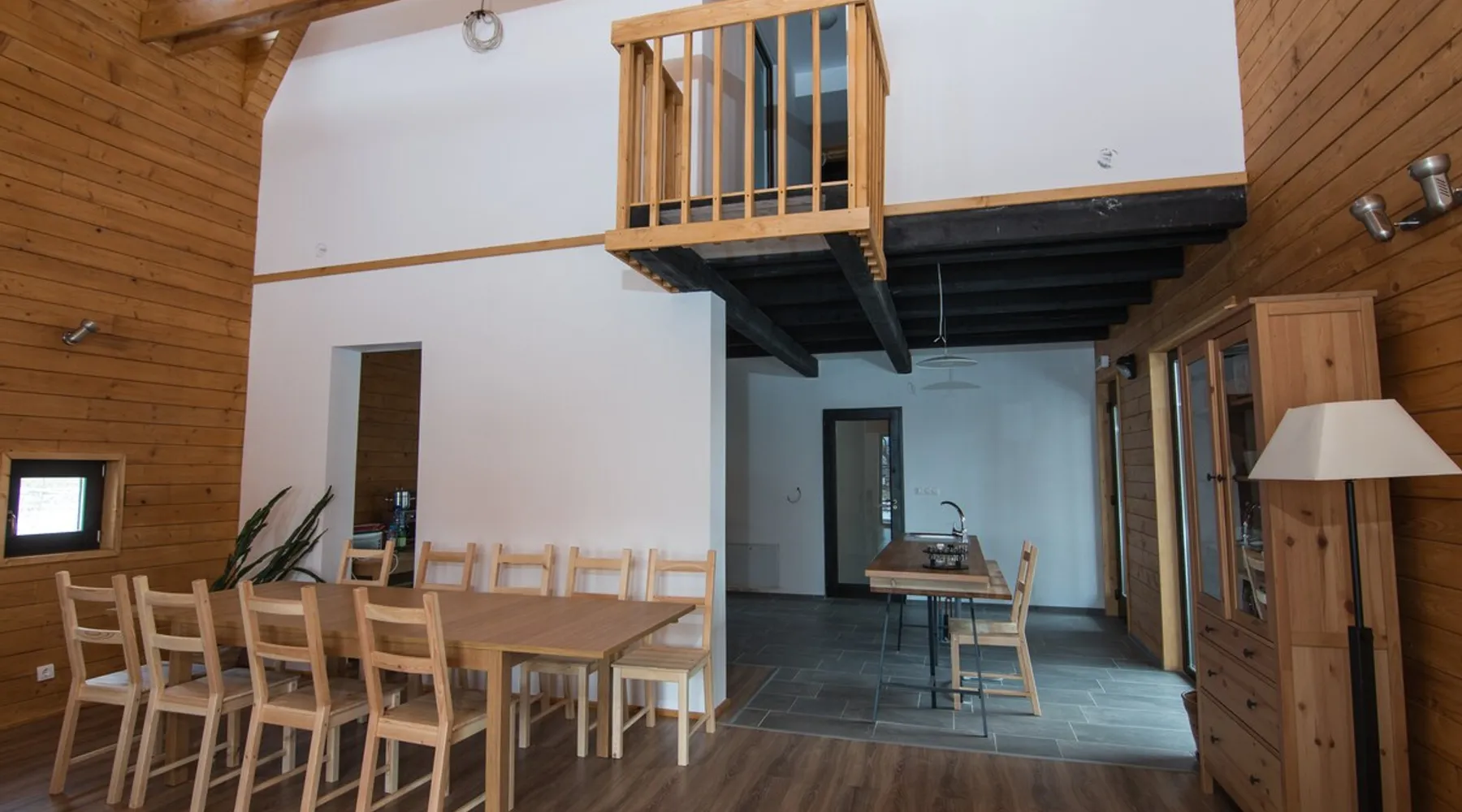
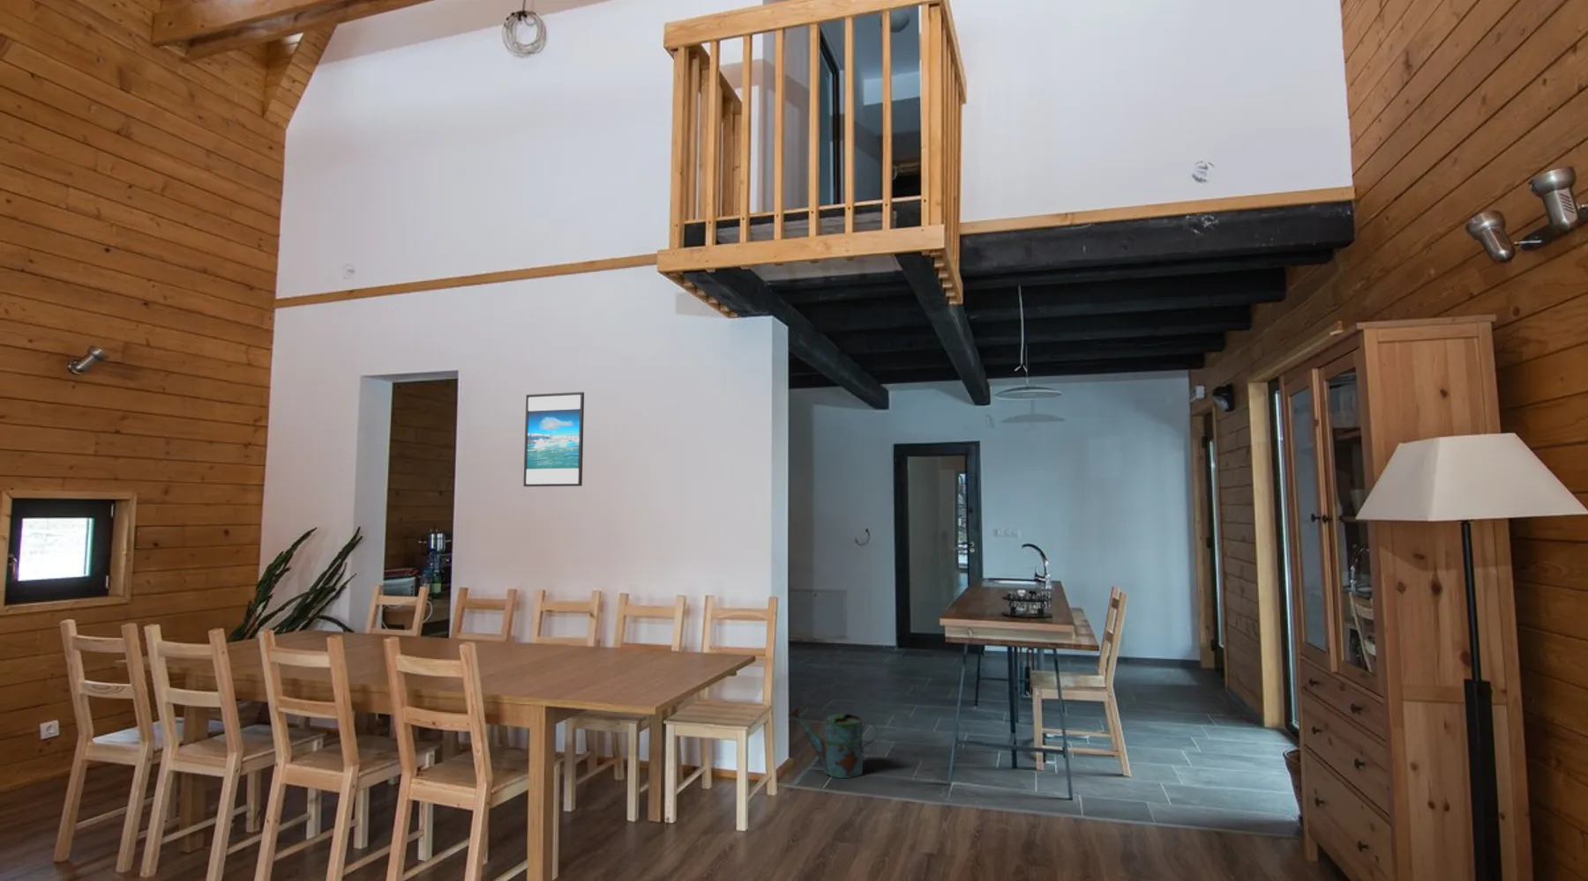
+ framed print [522,392,585,487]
+ watering can [787,705,878,779]
